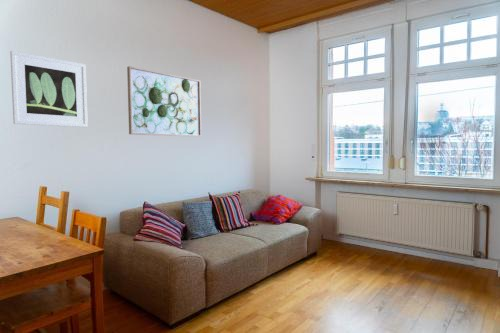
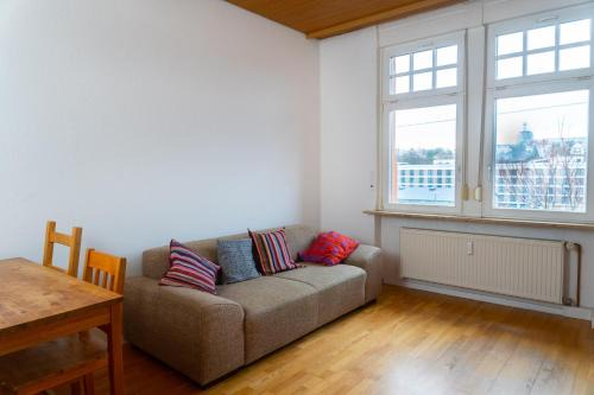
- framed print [9,50,89,128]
- wall art [126,65,202,137]
